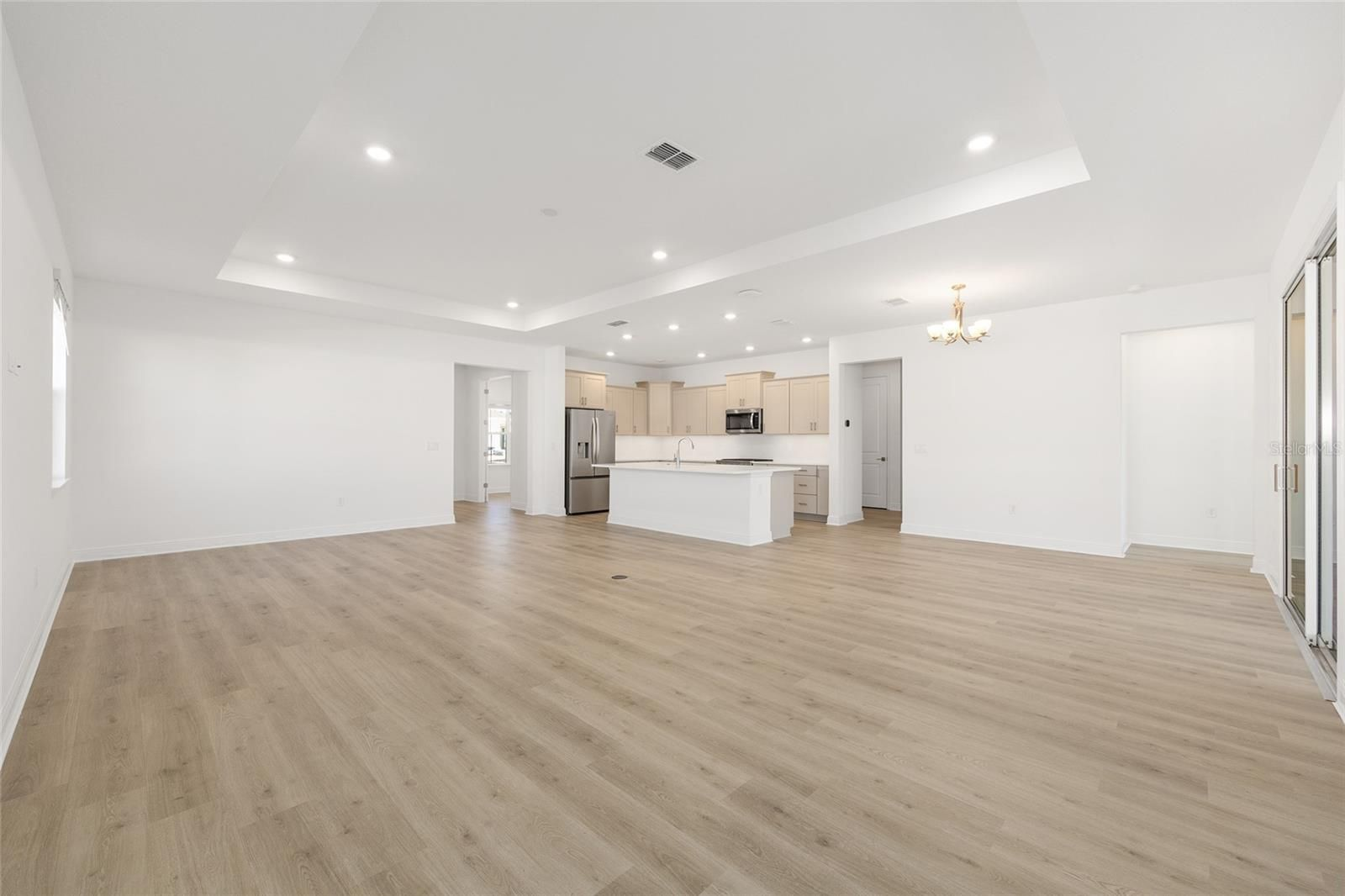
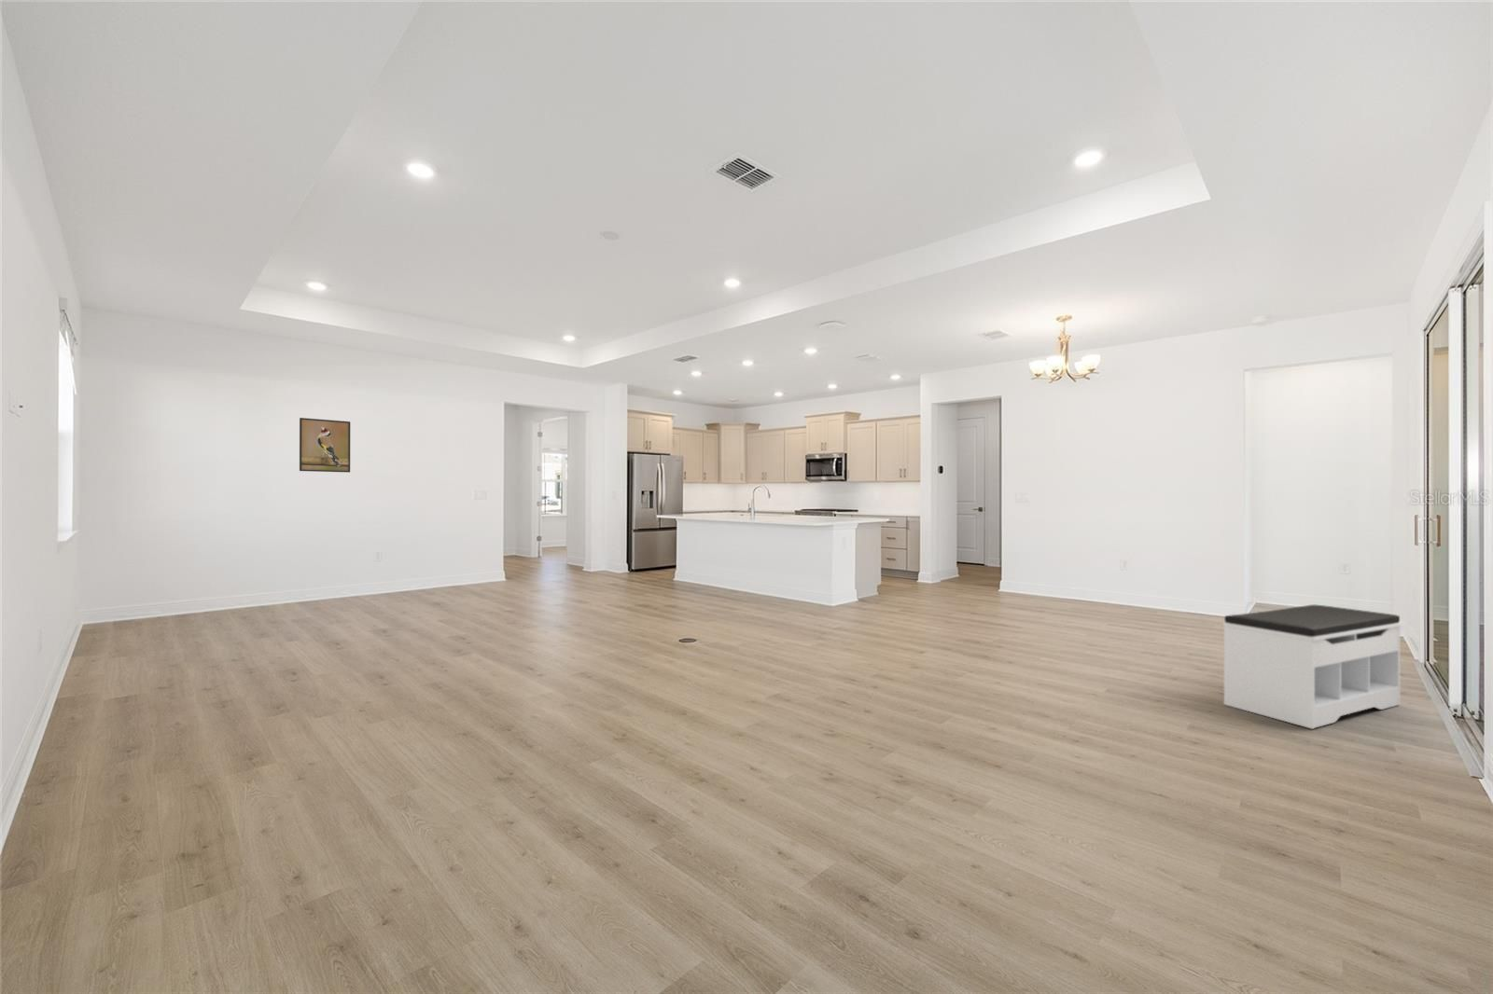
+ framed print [299,417,351,474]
+ bench [1222,604,1402,730]
